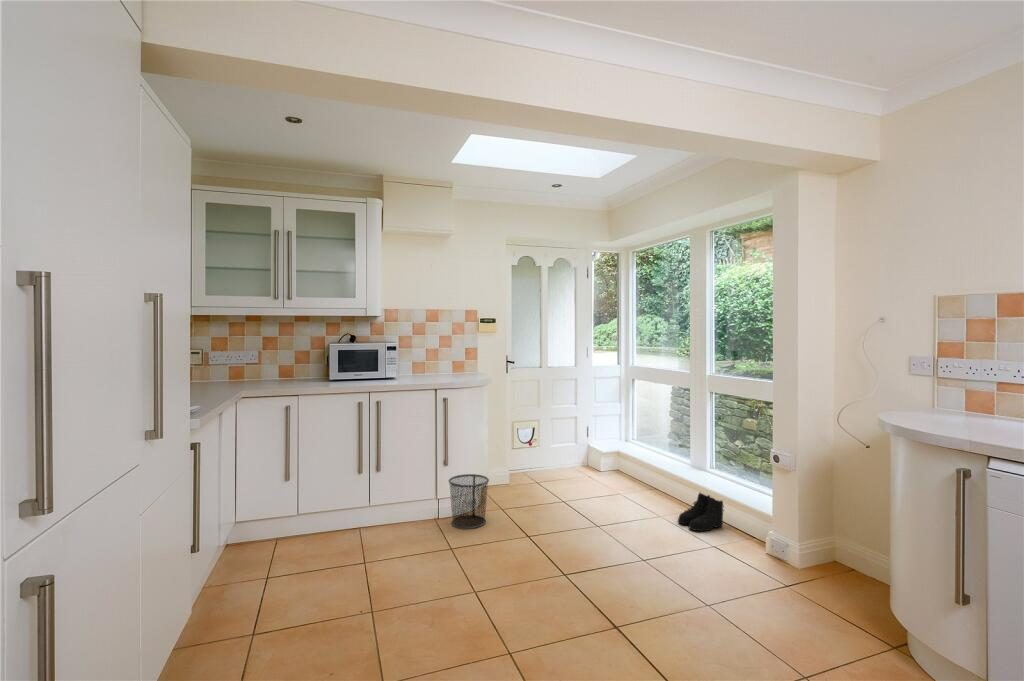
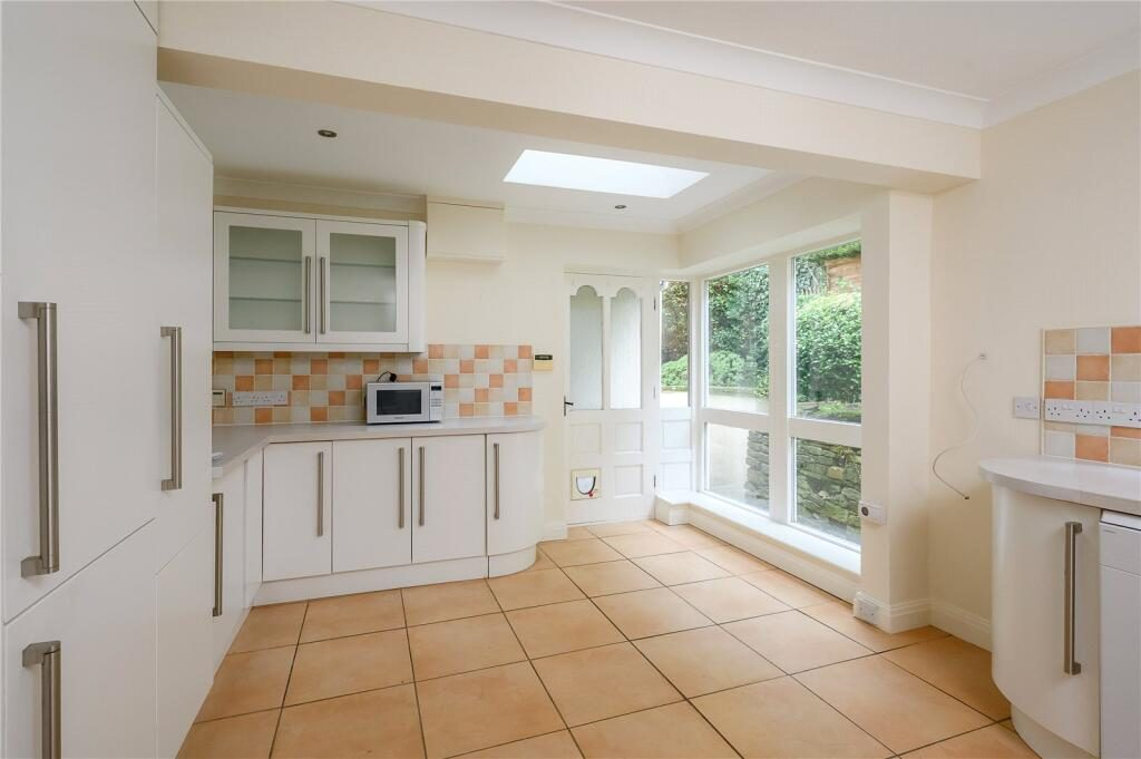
- waste bin [447,473,490,530]
- boots [677,492,725,533]
